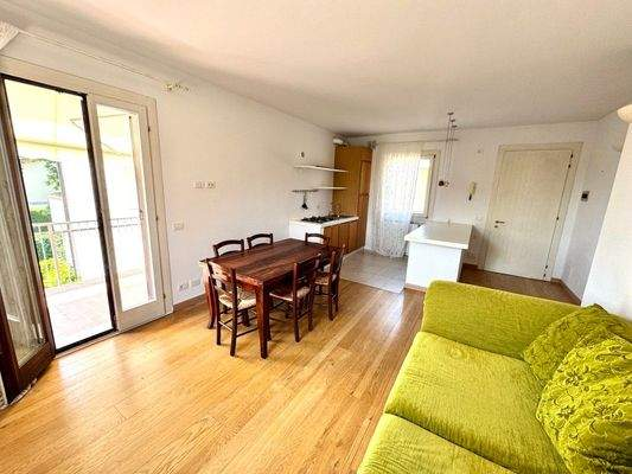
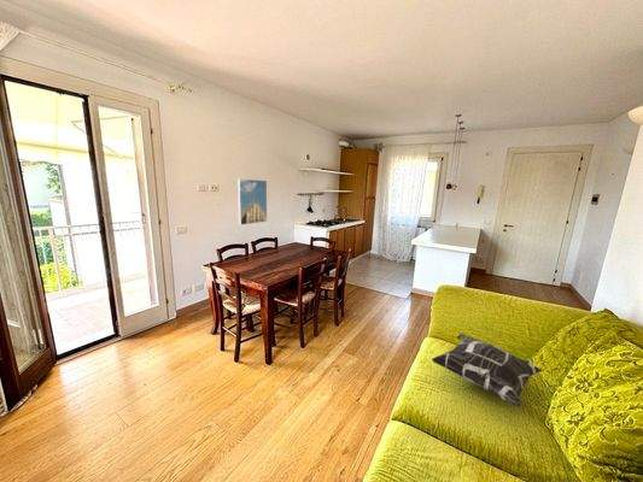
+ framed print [236,178,268,227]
+ decorative pillow [431,333,544,408]
